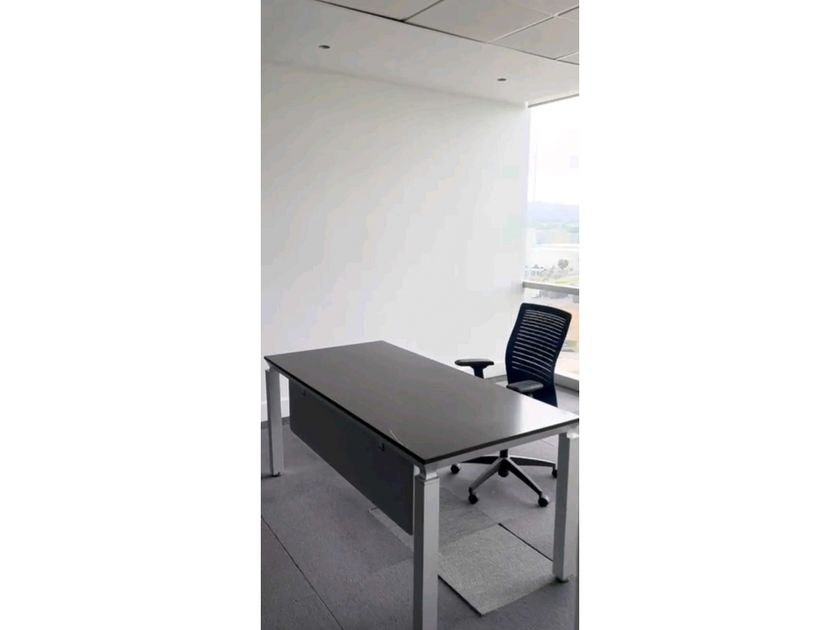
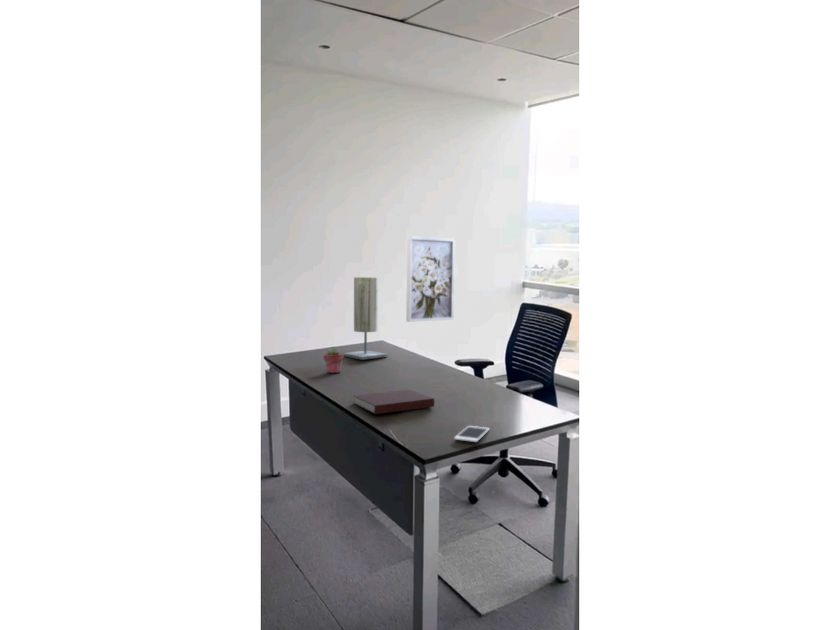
+ notebook [353,388,435,415]
+ table lamp [343,276,389,361]
+ cell phone [453,425,491,443]
+ wall art [405,235,456,323]
+ potted succulent [322,346,344,374]
